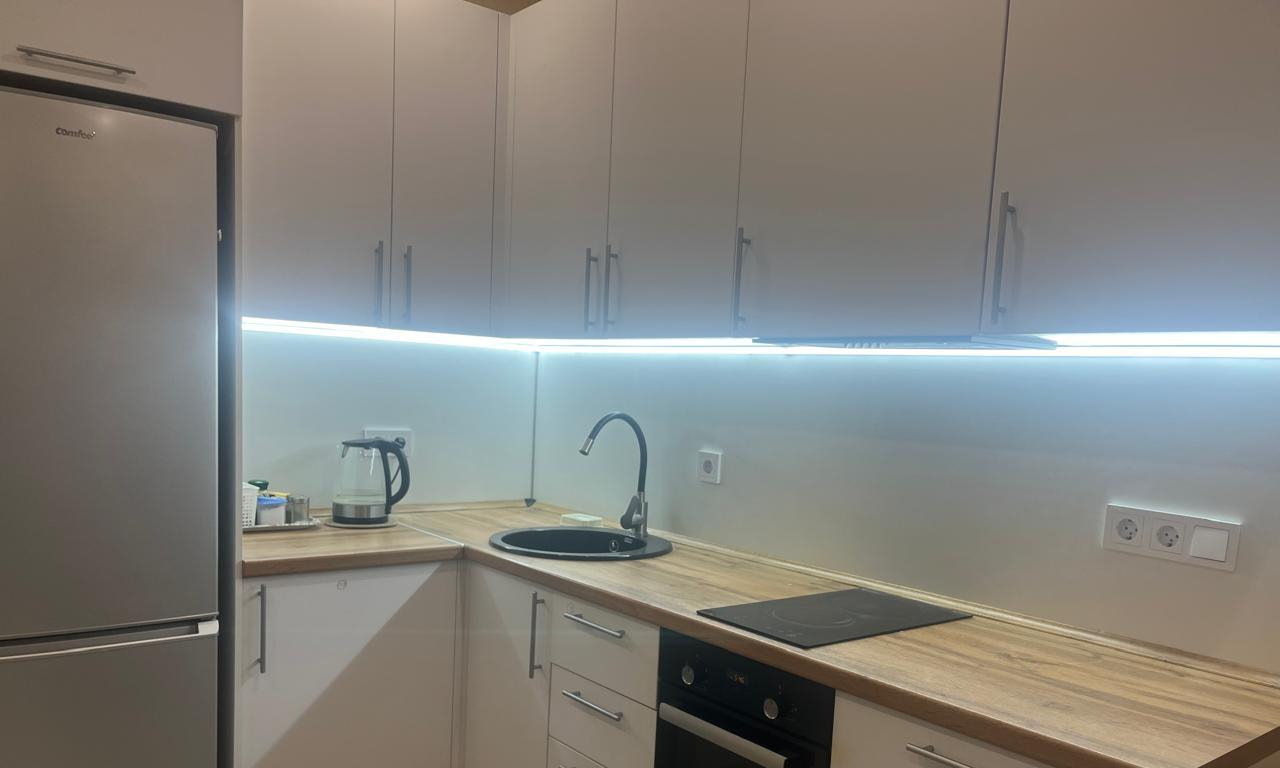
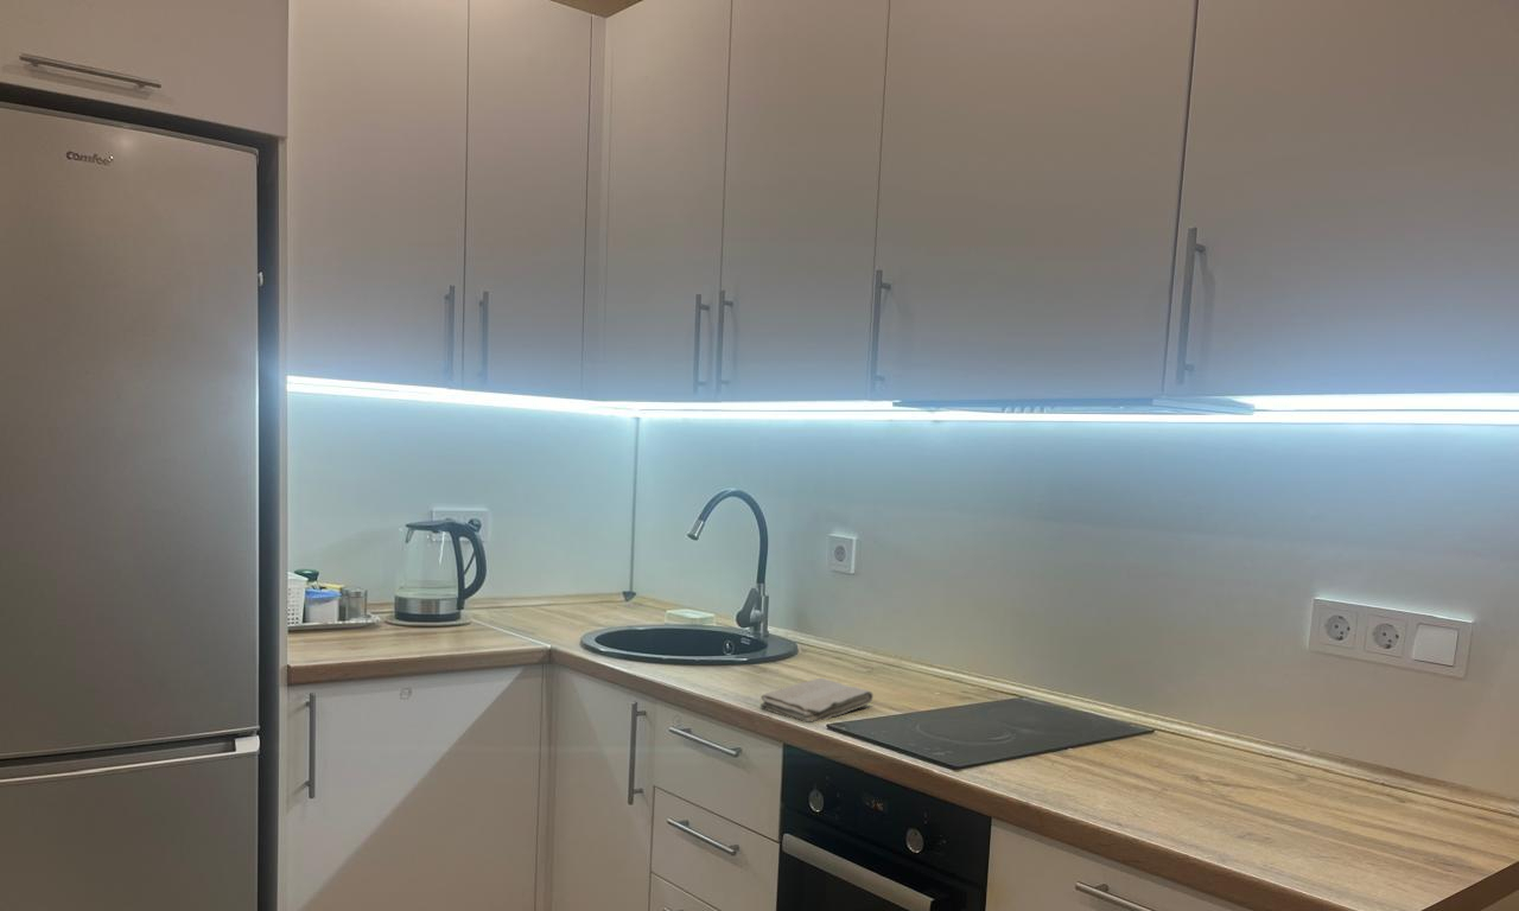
+ washcloth [760,677,875,724]
